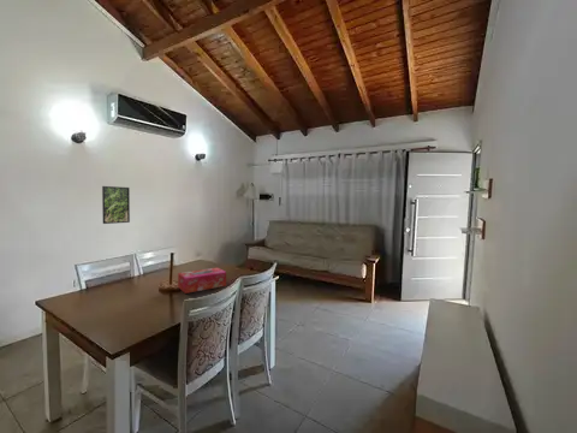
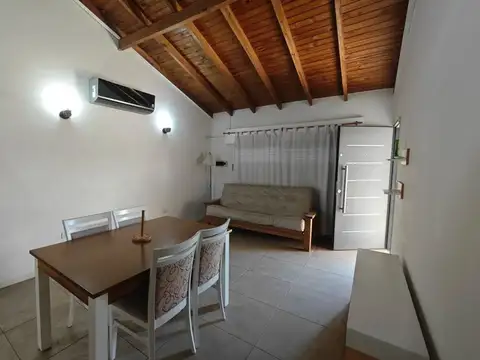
- tissue box [177,267,227,295]
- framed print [101,185,131,225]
